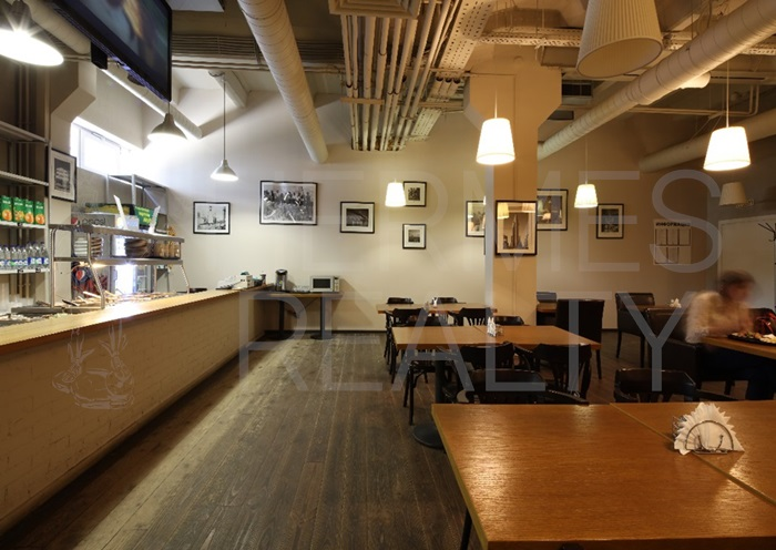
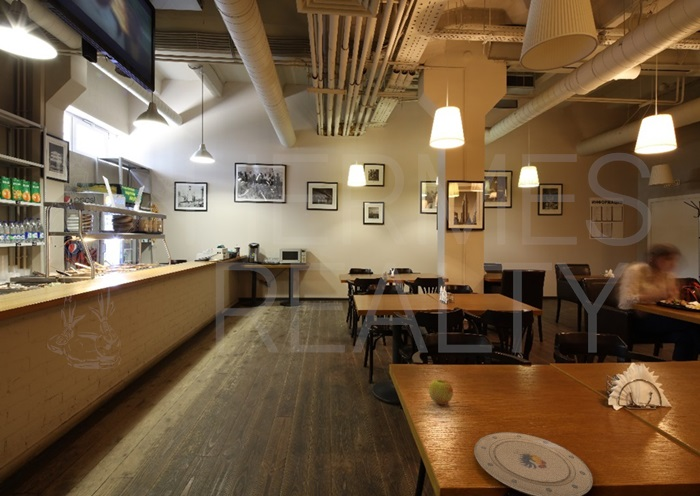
+ plate [473,431,594,496]
+ apple [428,378,454,406]
